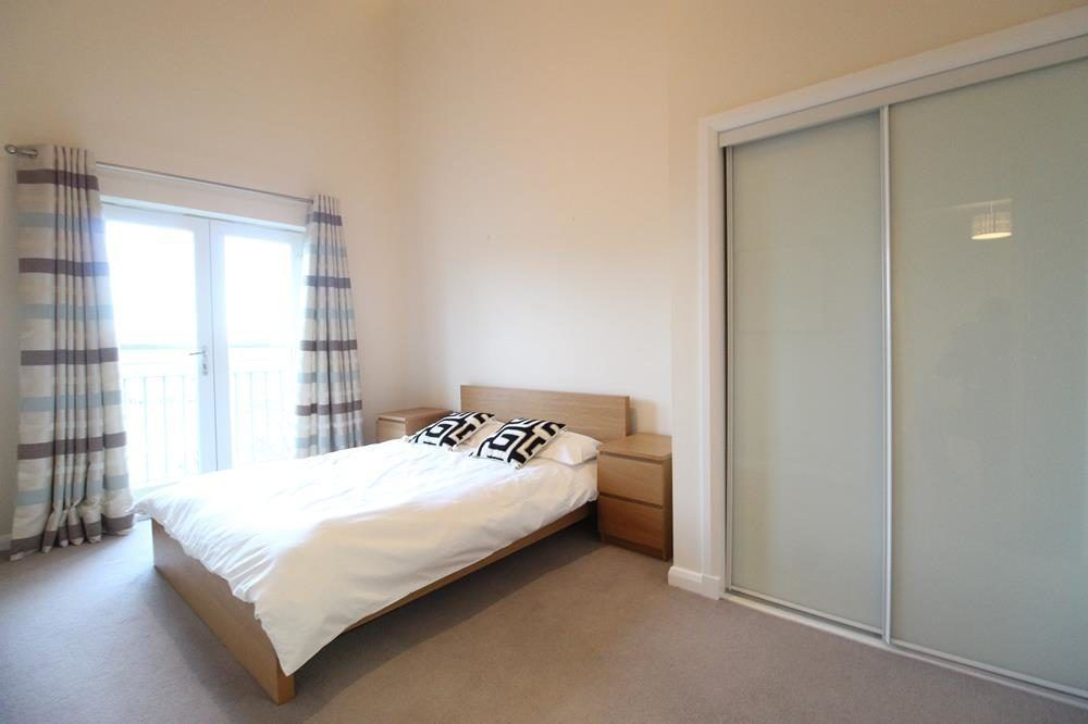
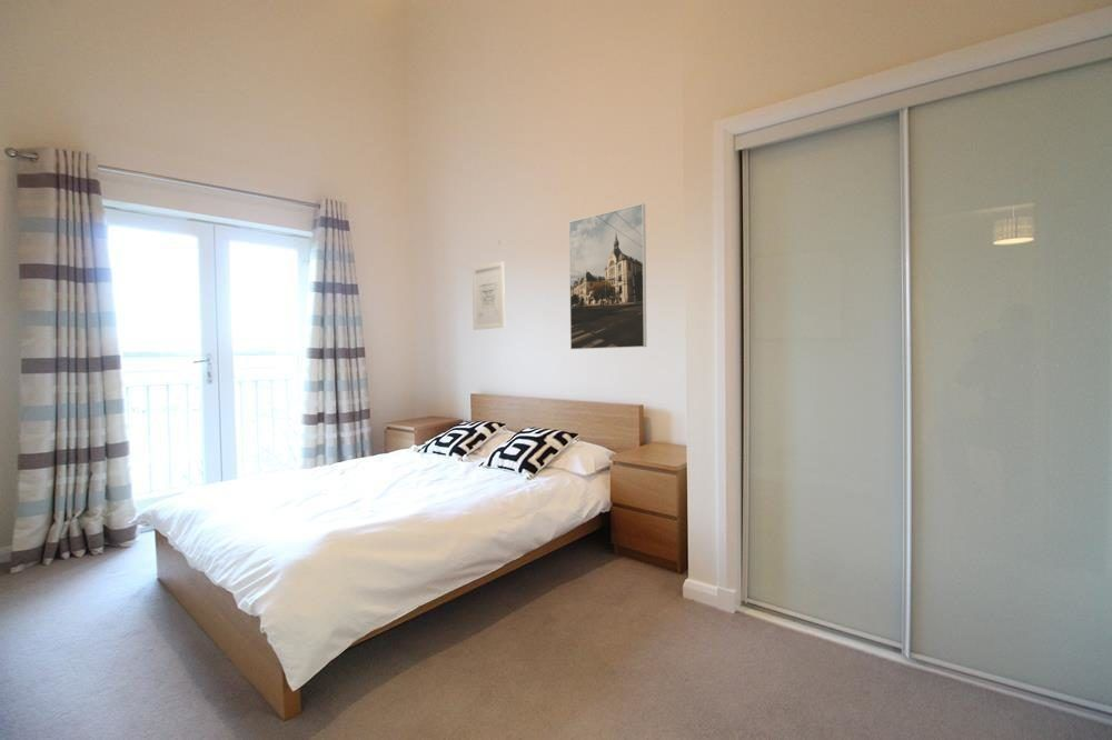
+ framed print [568,203,647,350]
+ wall art [471,261,506,331]
